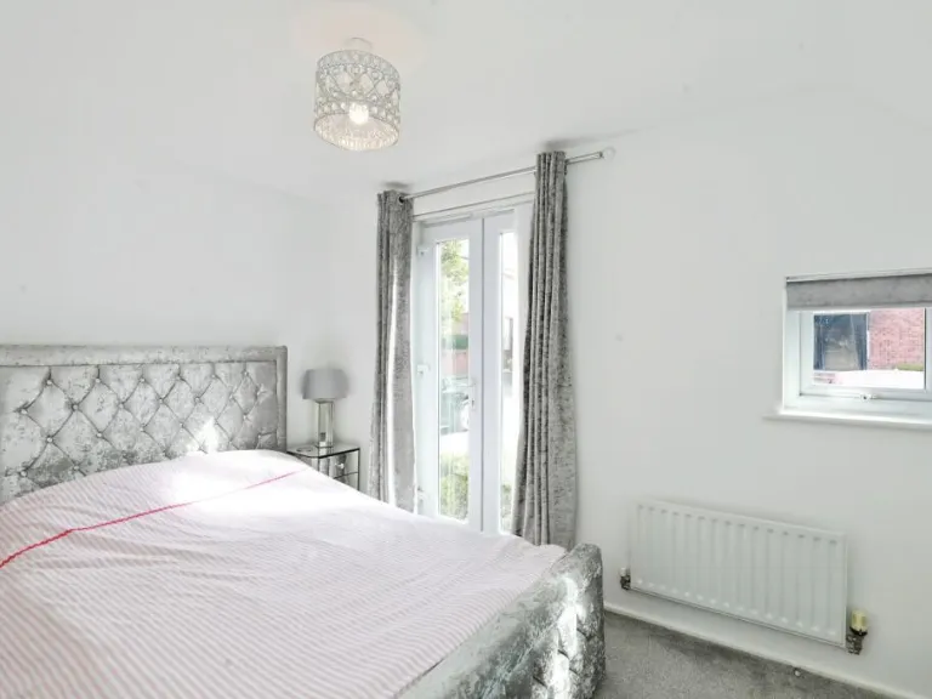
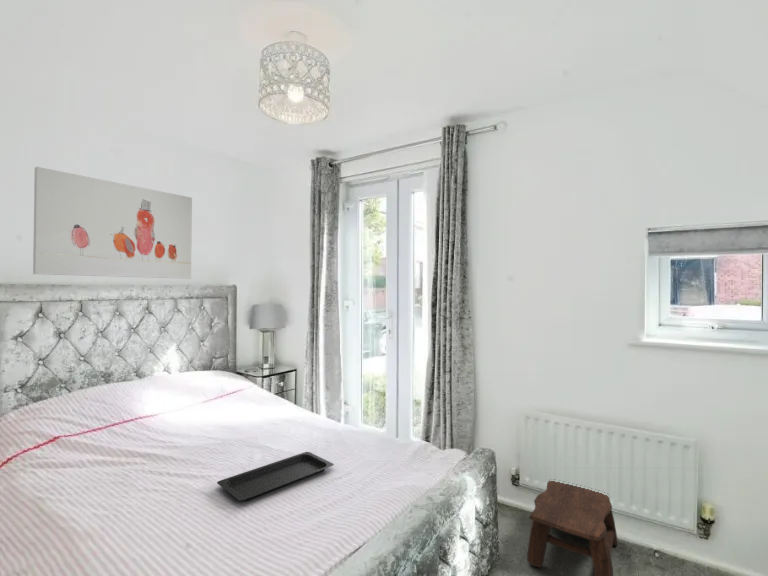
+ serving tray [216,451,335,502]
+ wall art [32,166,193,280]
+ stool [526,479,618,576]
